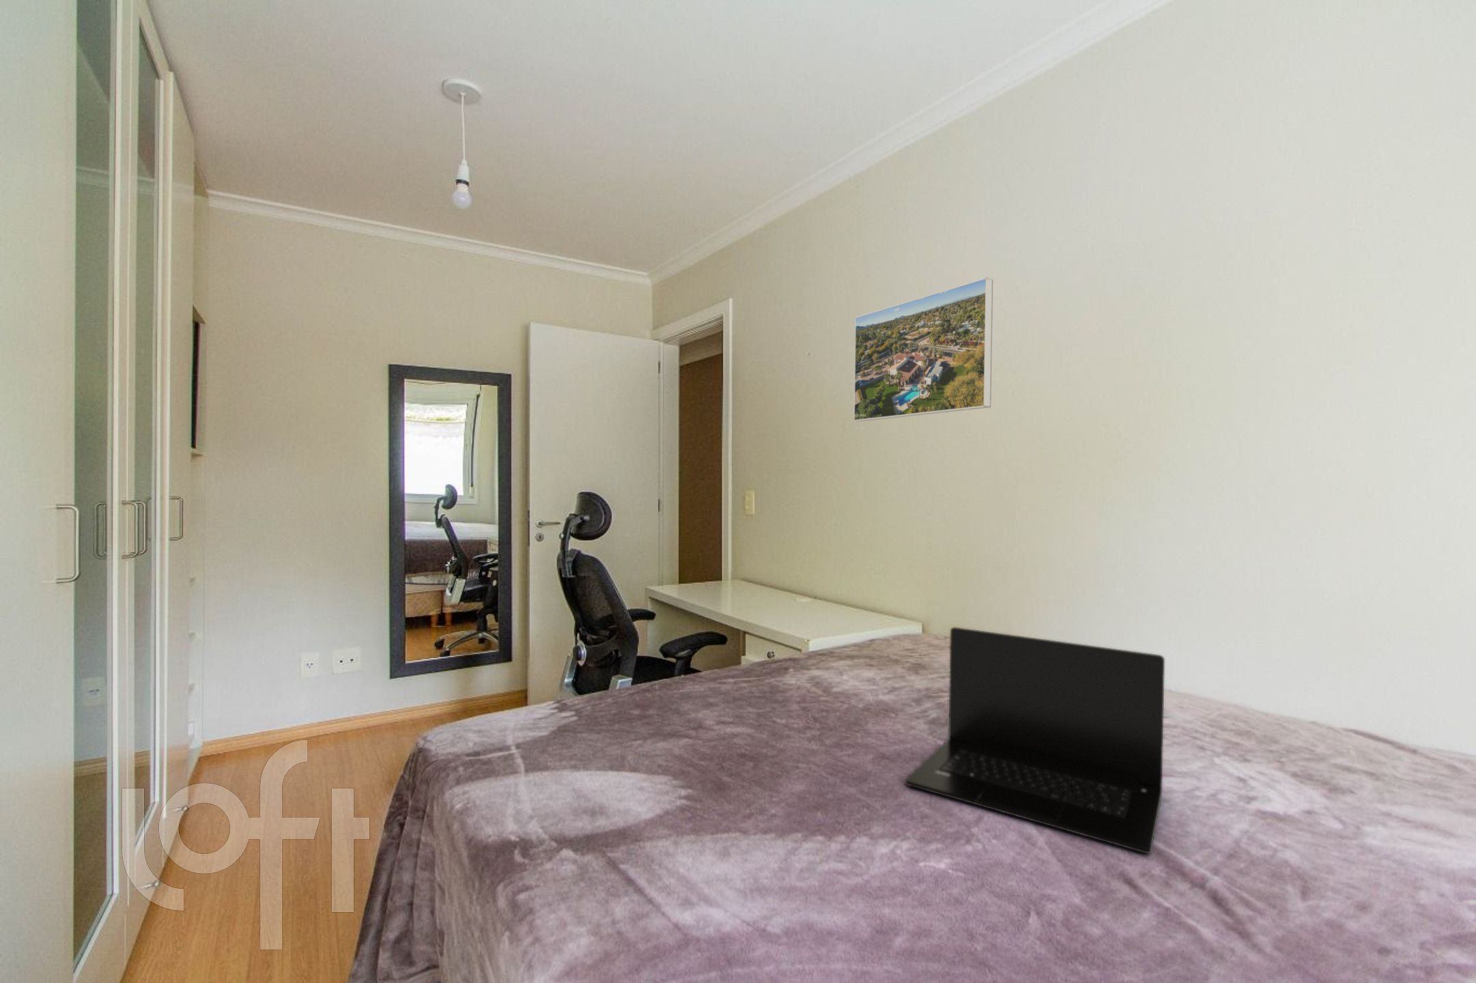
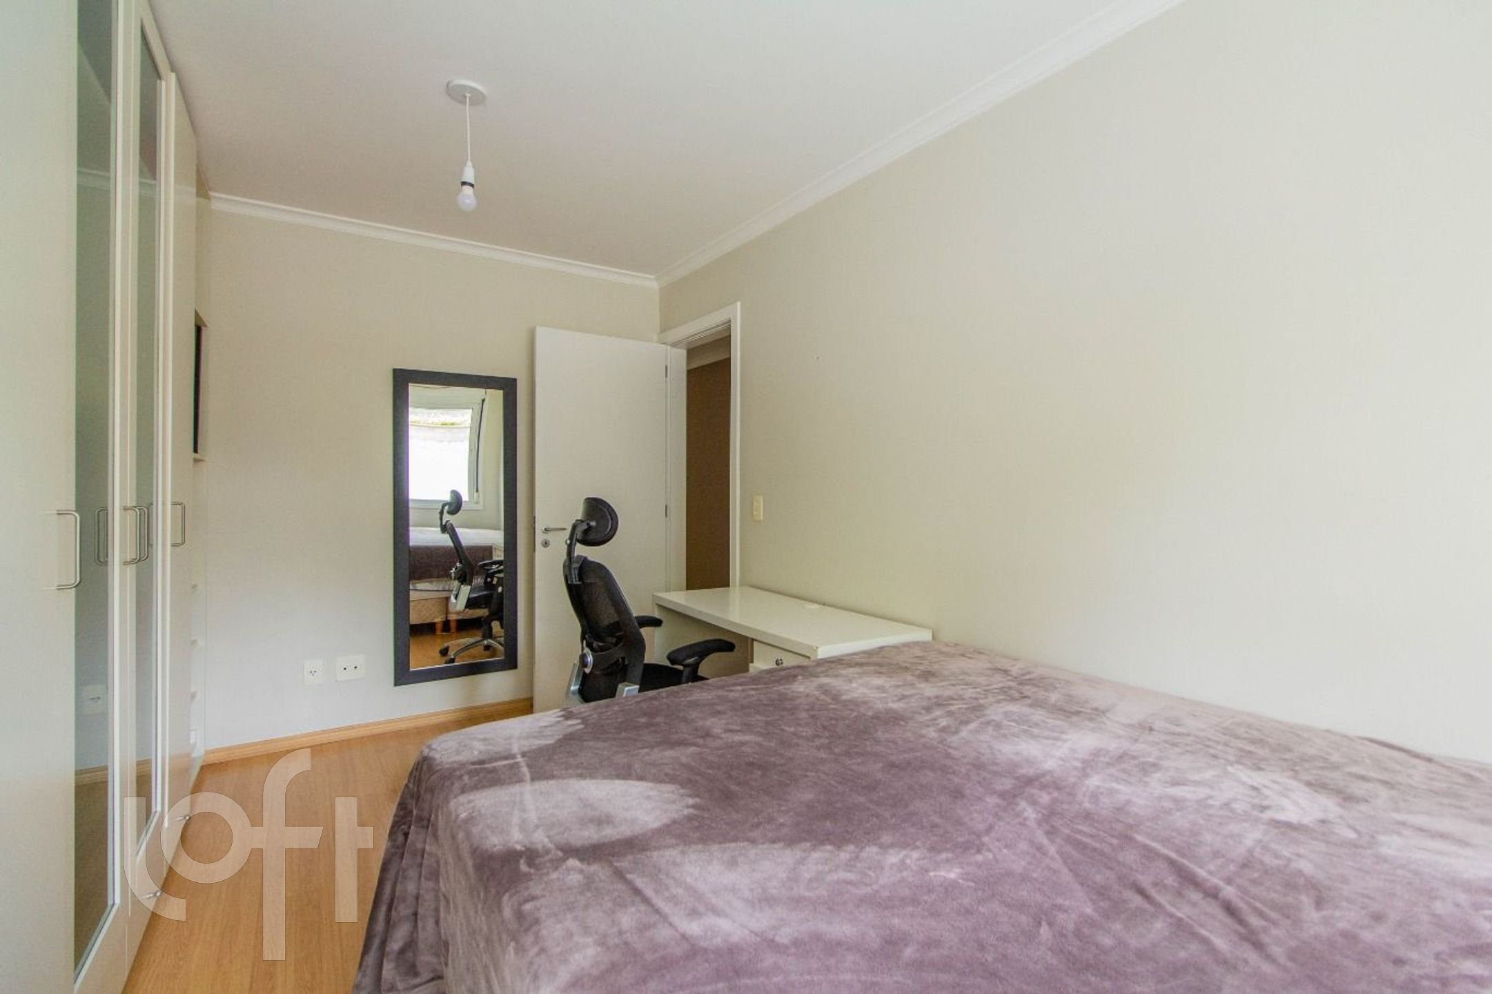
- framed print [853,276,993,422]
- laptop [904,626,1165,854]
